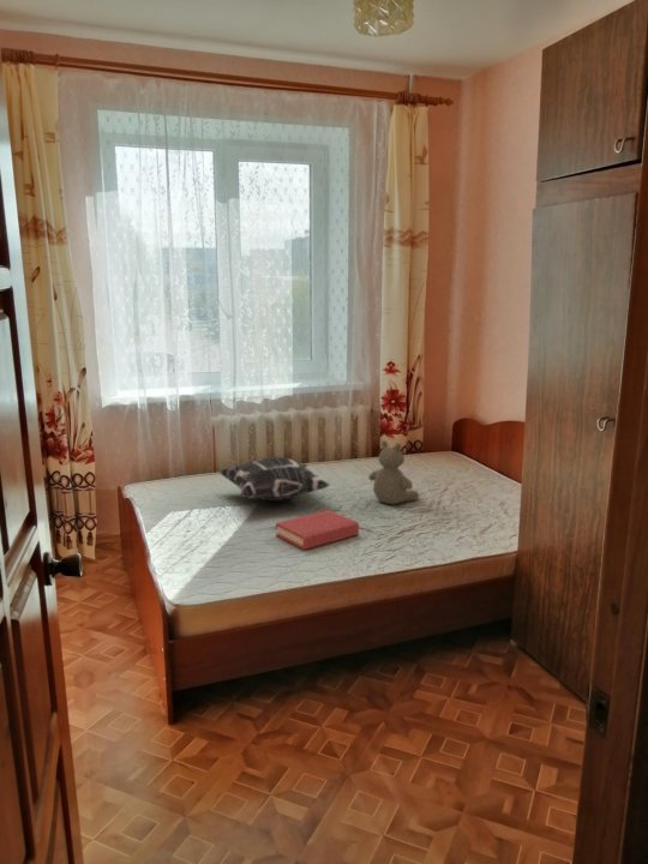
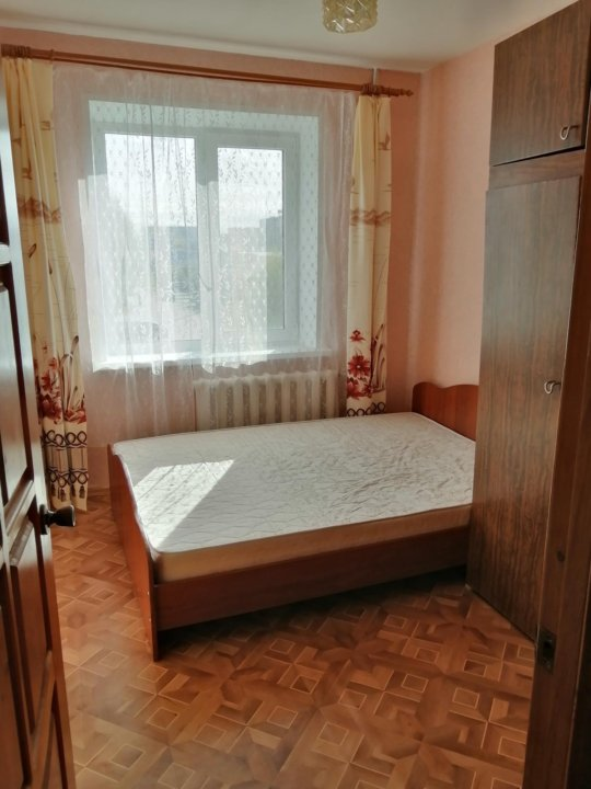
- decorative pillow [220,456,332,502]
- teddy bear [367,439,420,505]
- hardback book [275,509,360,551]
